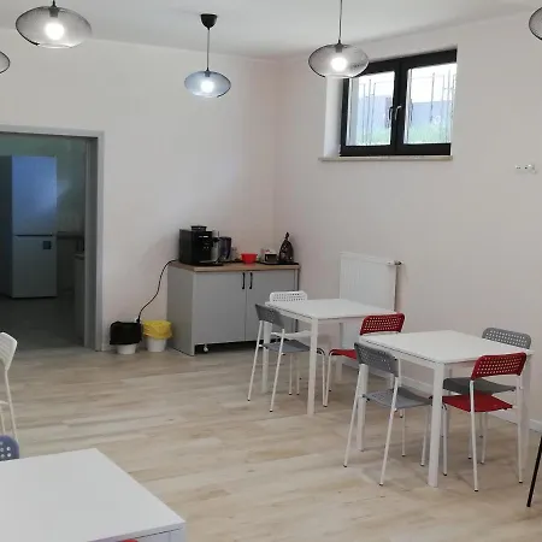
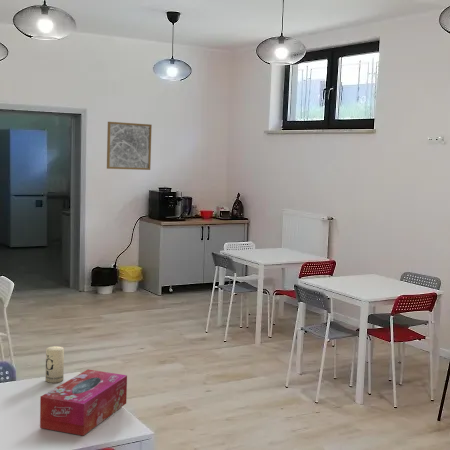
+ tissue box [39,368,128,437]
+ candle [45,345,65,384]
+ wall art [106,121,153,171]
